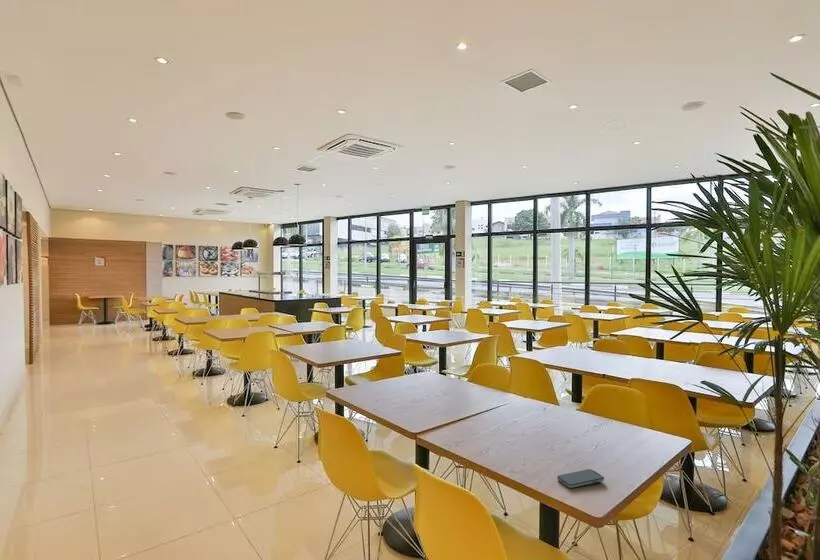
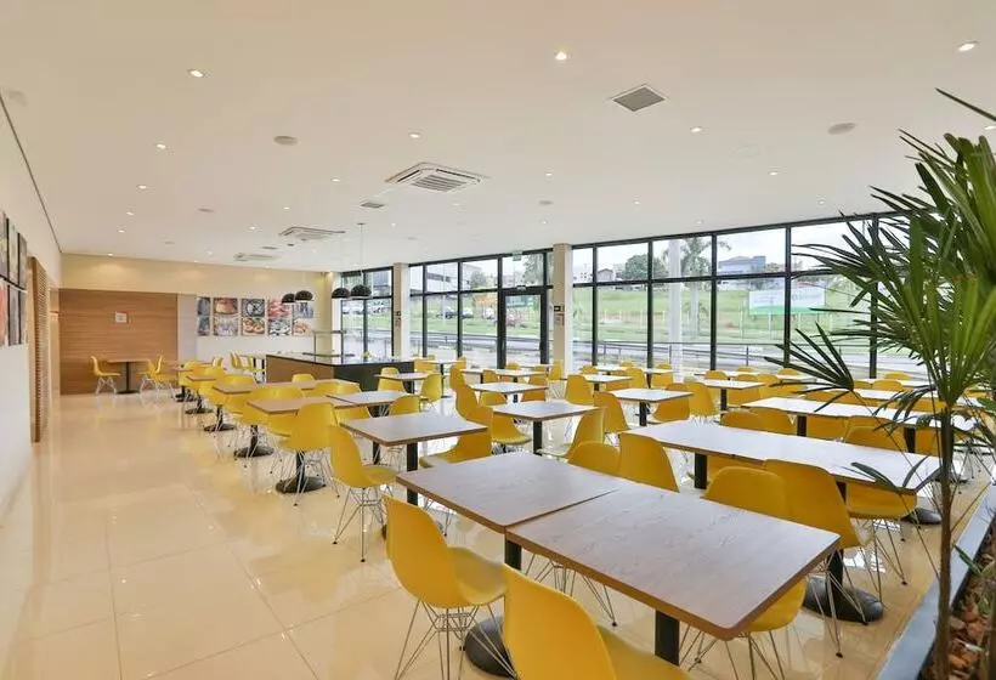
- smartphone [556,468,605,489]
